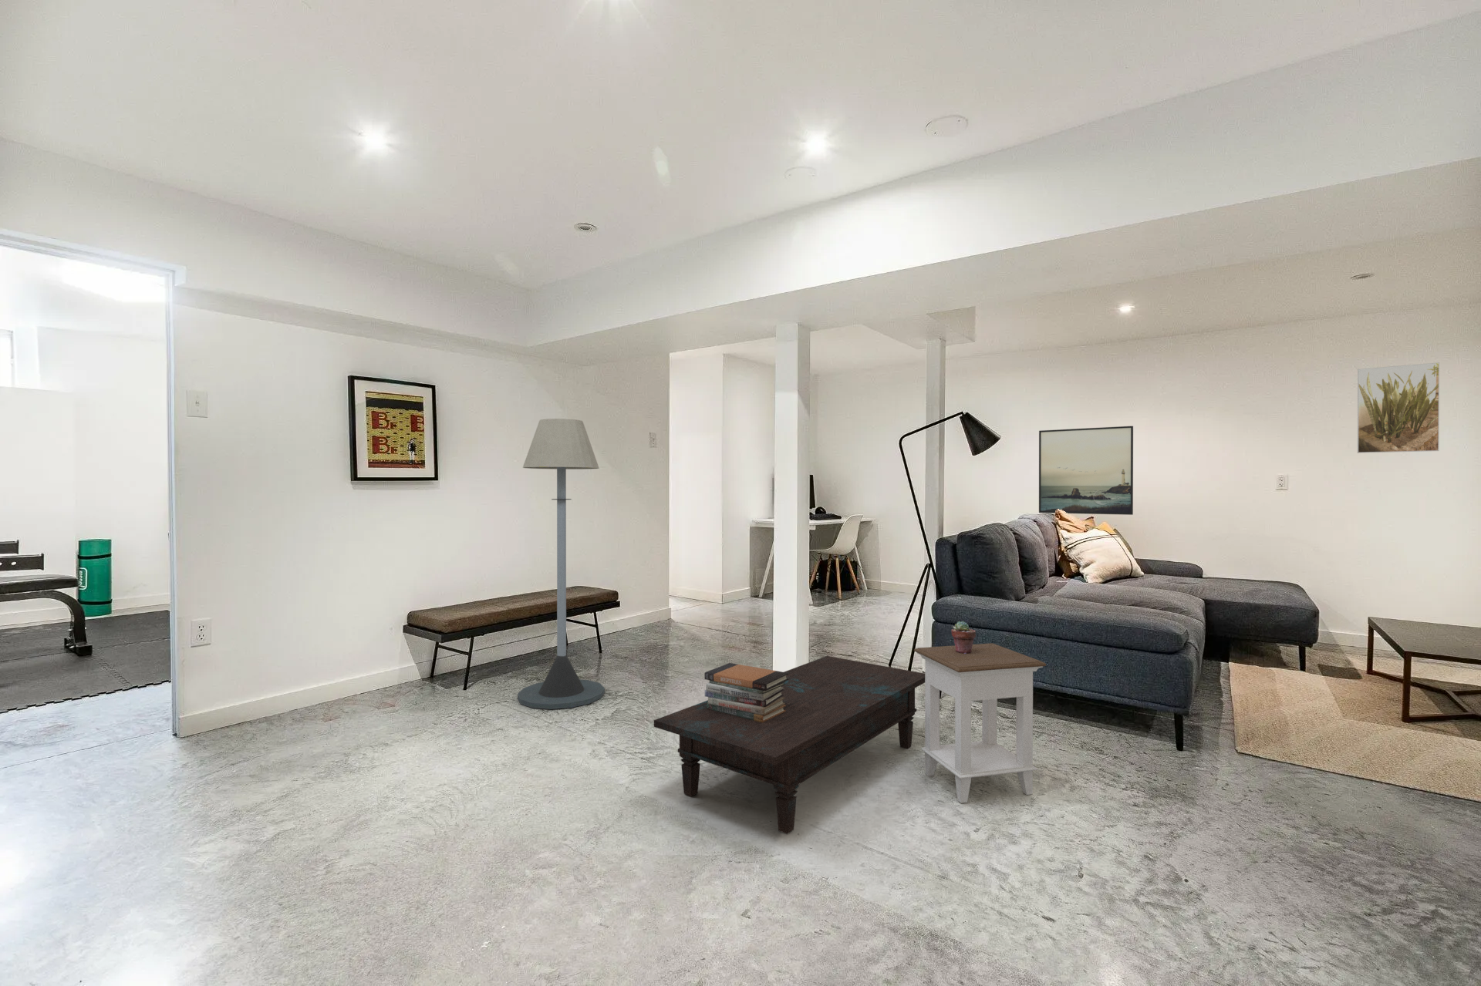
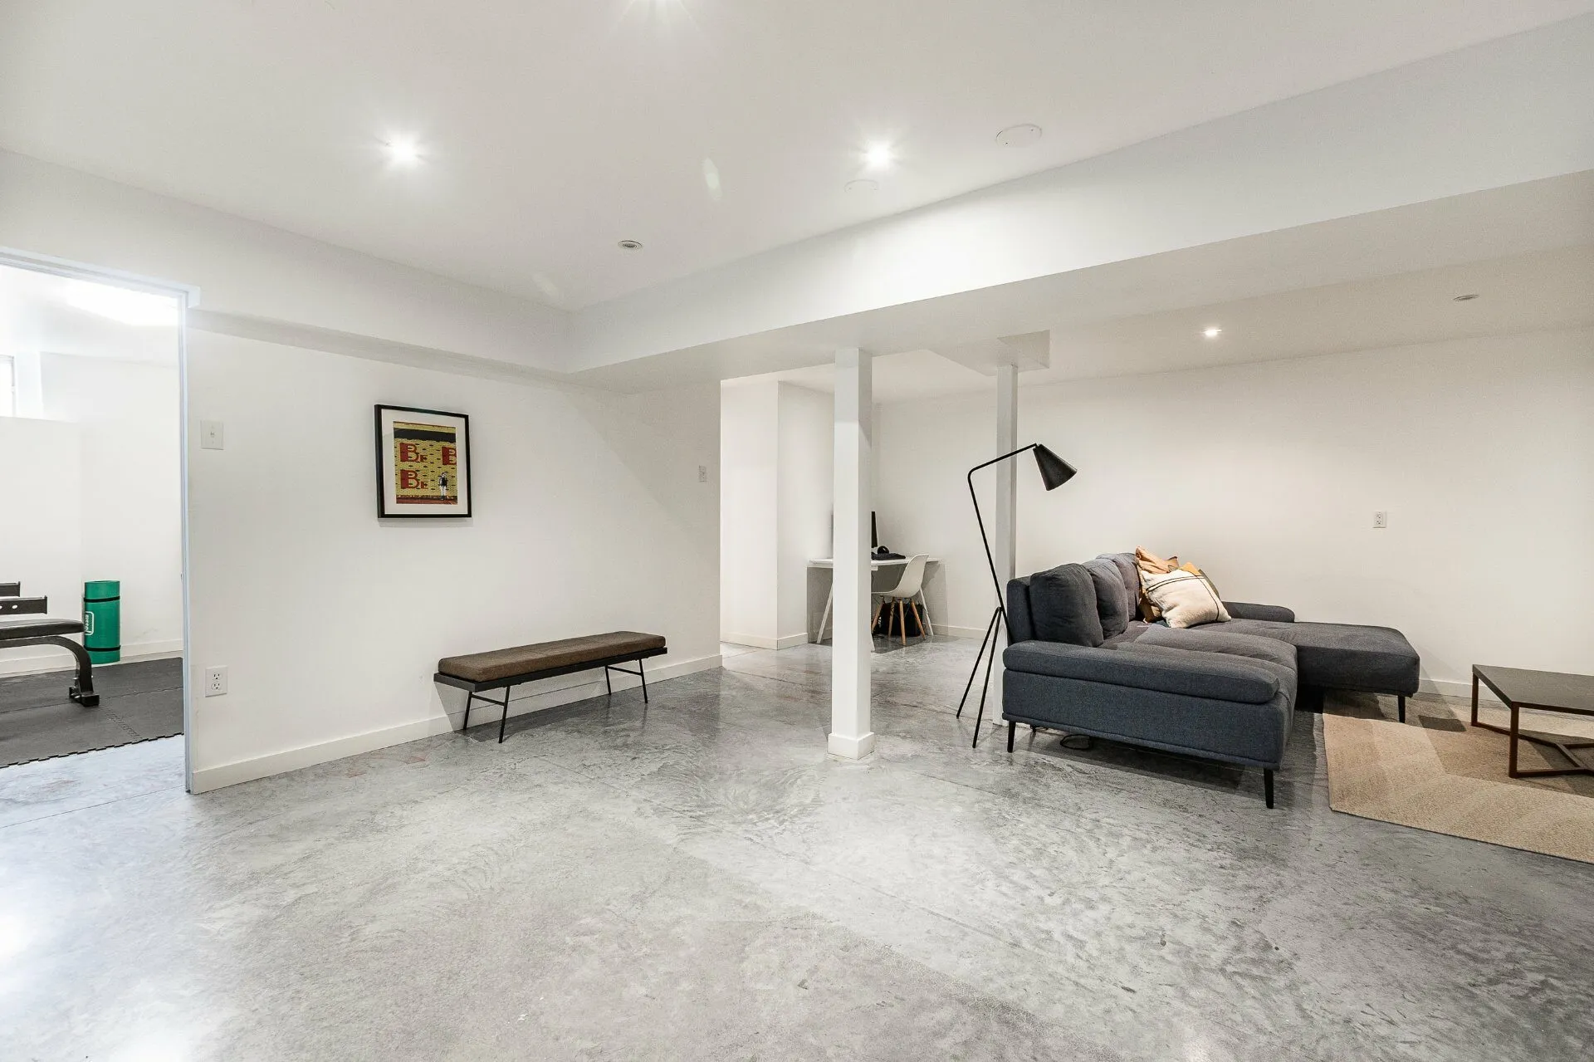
- nightstand [913,643,1047,804]
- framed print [1357,362,1440,454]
- coffee table [653,655,925,834]
- book stack [704,662,789,722]
- floor lamp [516,418,606,710]
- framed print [1038,426,1134,516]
- potted succulent [951,621,977,654]
